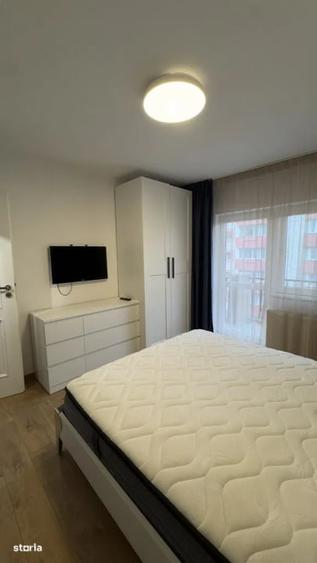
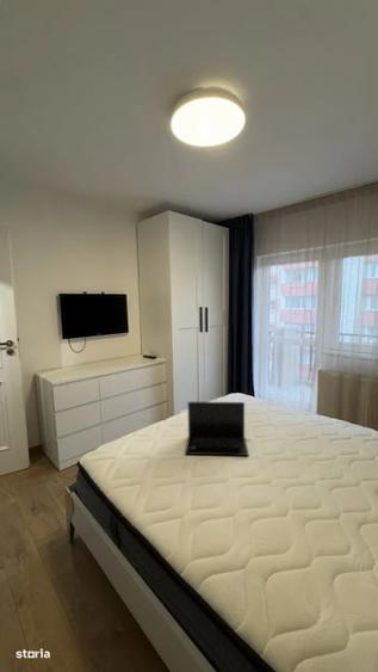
+ laptop [184,401,250,457]
